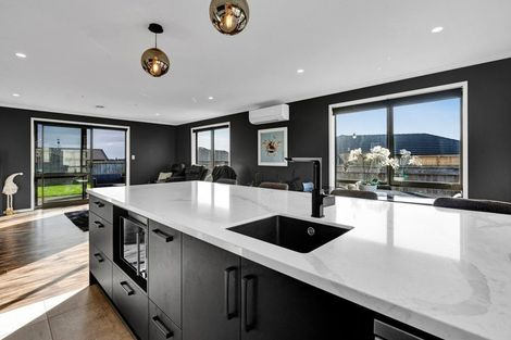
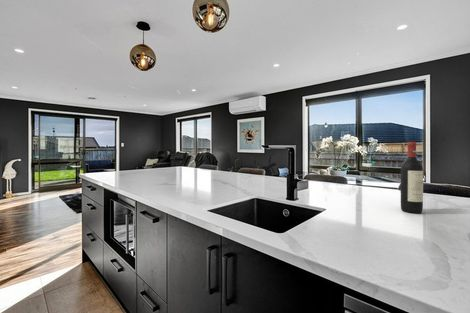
+ wine bottle [400,141,424,214]
